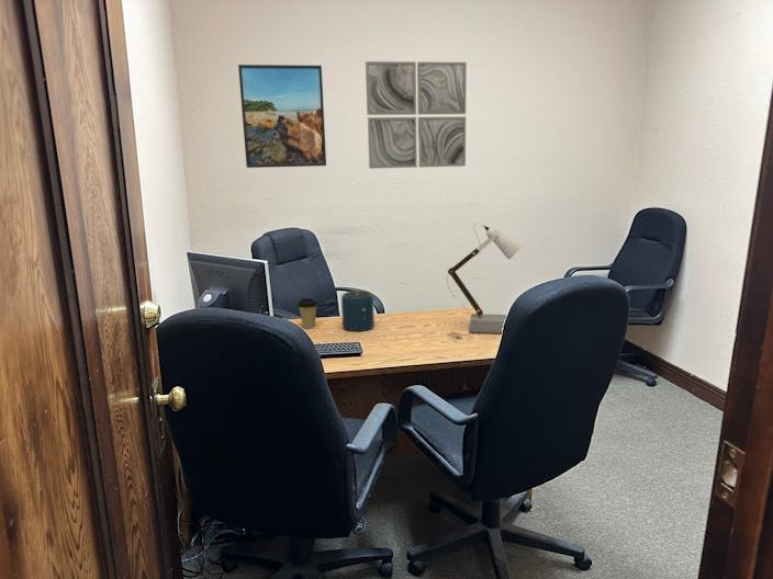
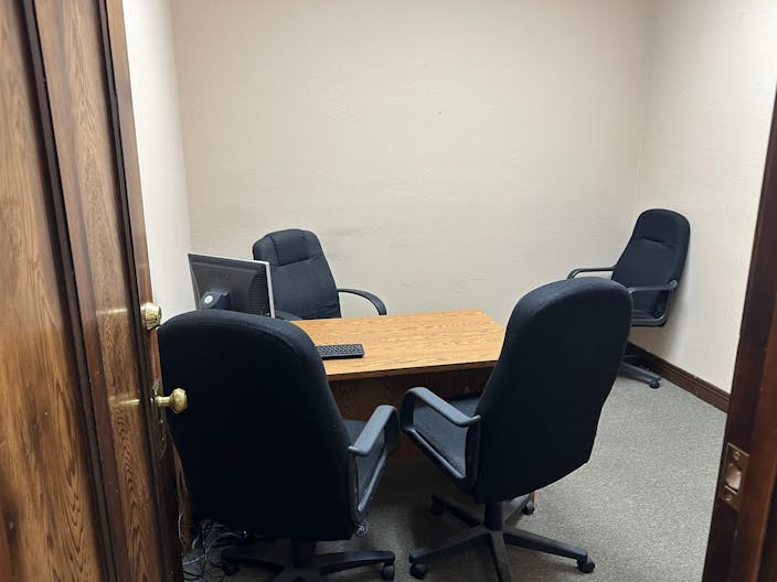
- speaker [340,290,376,332]
- wall art [365,60,468,170]
- coffee cup [296,297,320,329]
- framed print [237,64,327,169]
- desk lamp [446,223,523,340]
